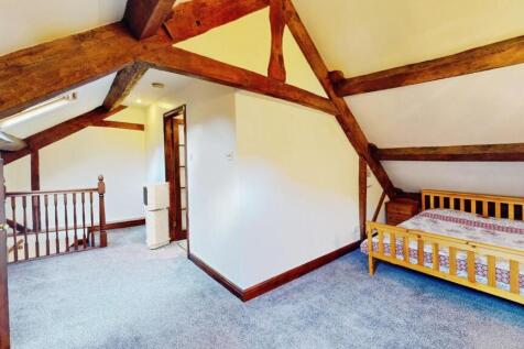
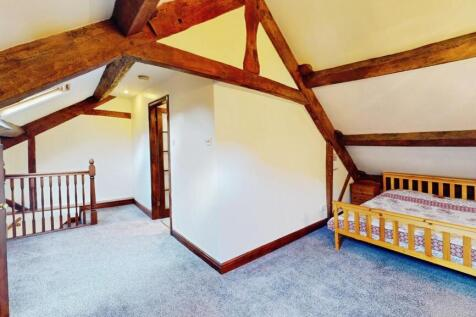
- air purifier [142,182,172,250]
